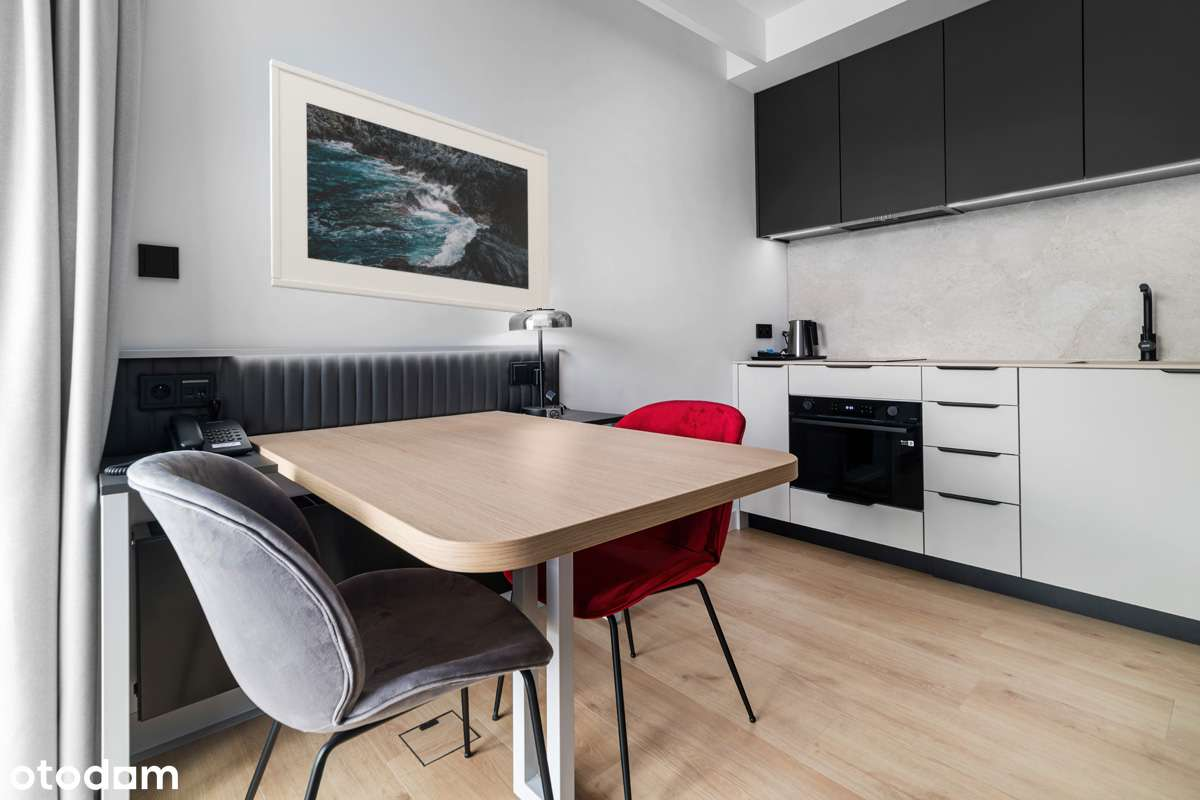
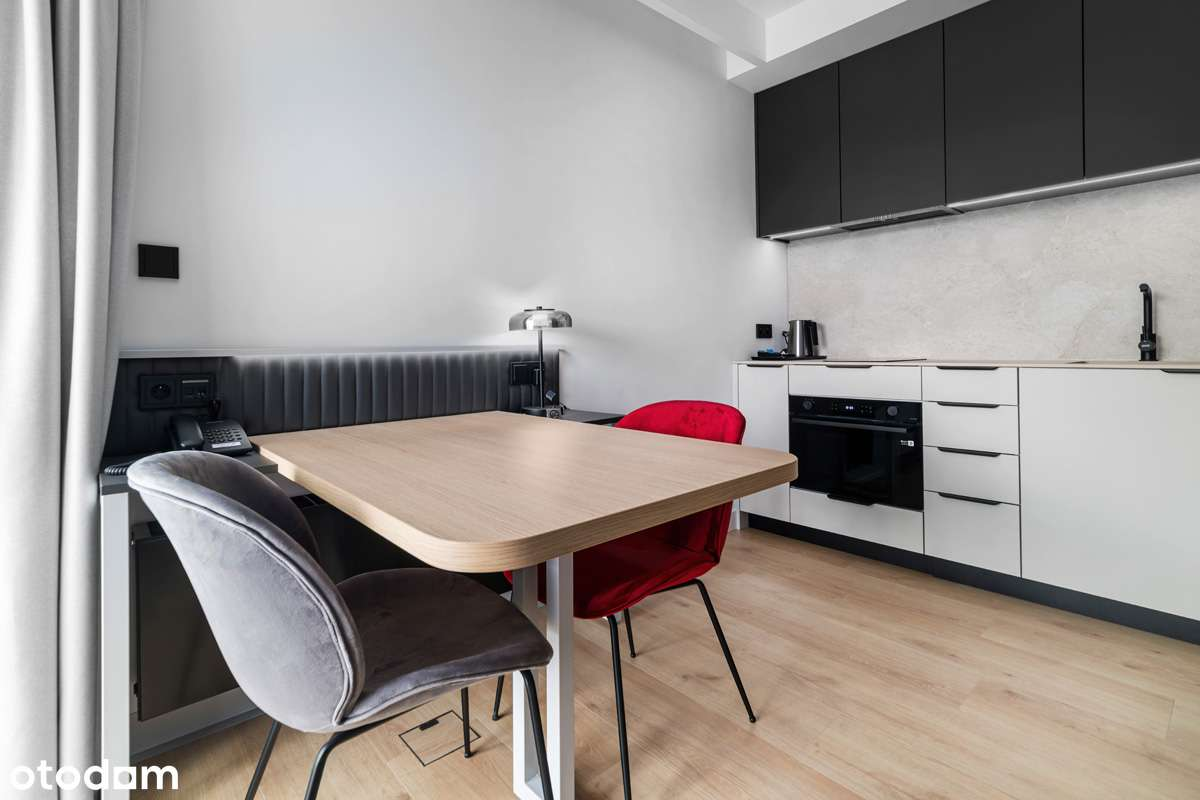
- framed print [269,58,550,314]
